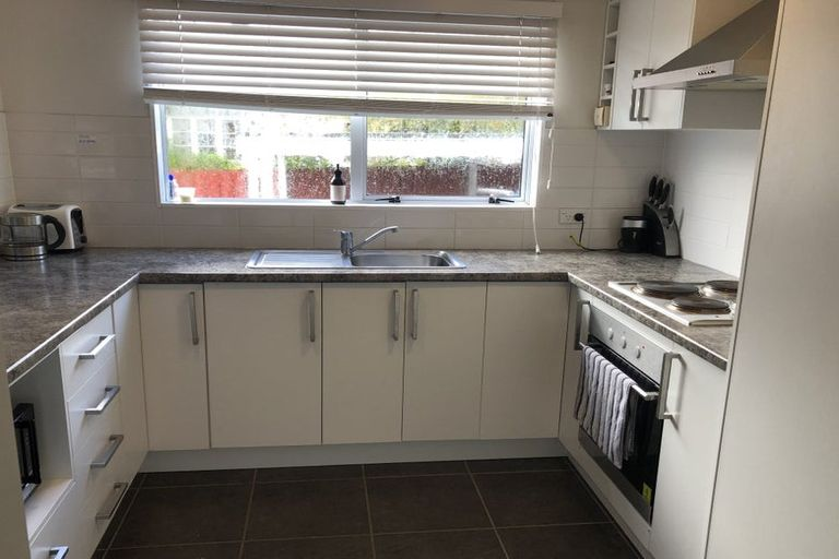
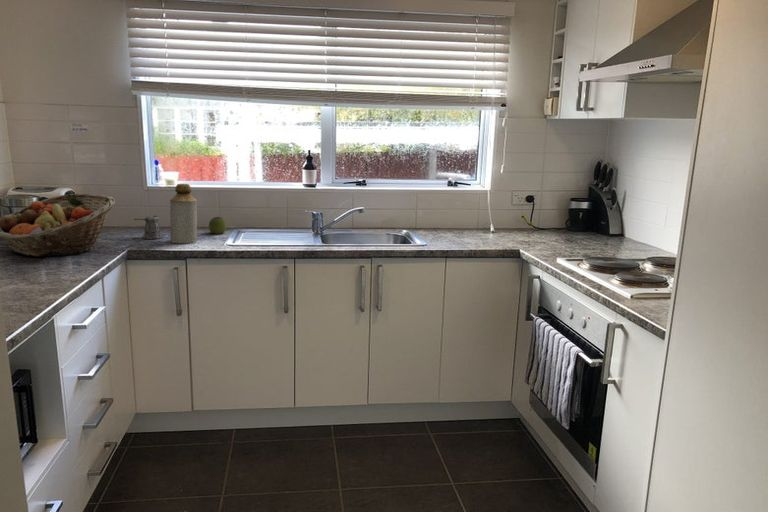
+ pepper shaker [133,214,163,240]
+ bottle [169,183,198,244]
+ fruit basket [0,193,116,257]
+ apple [208,216,227,235]
